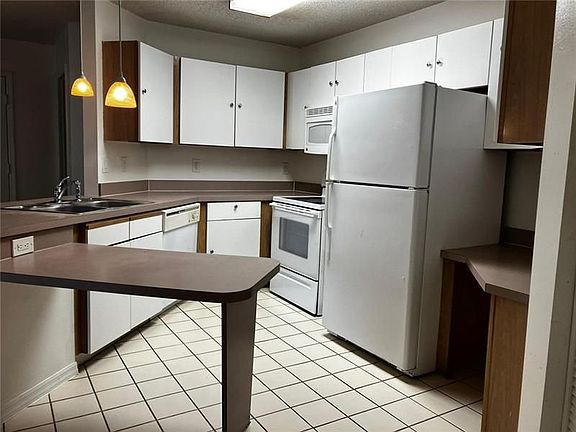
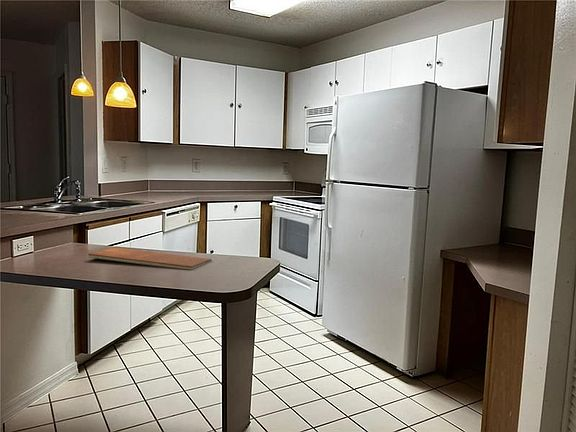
+ chopping board [86,247,213,271]
